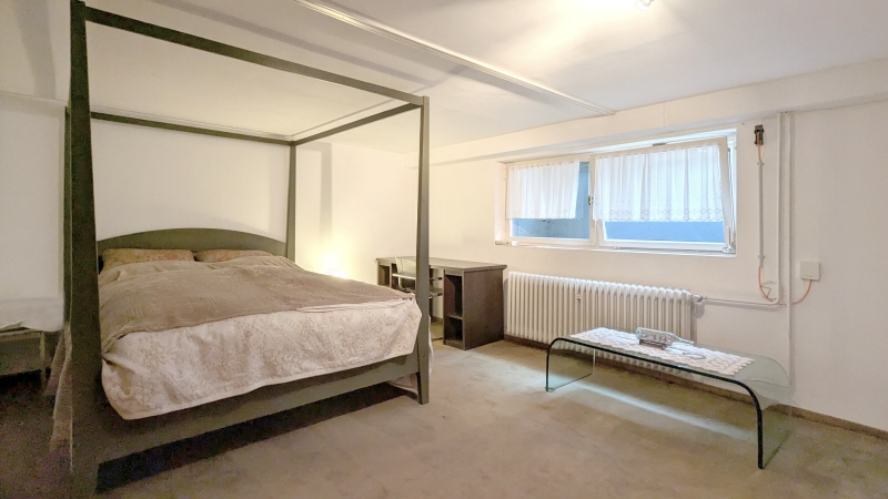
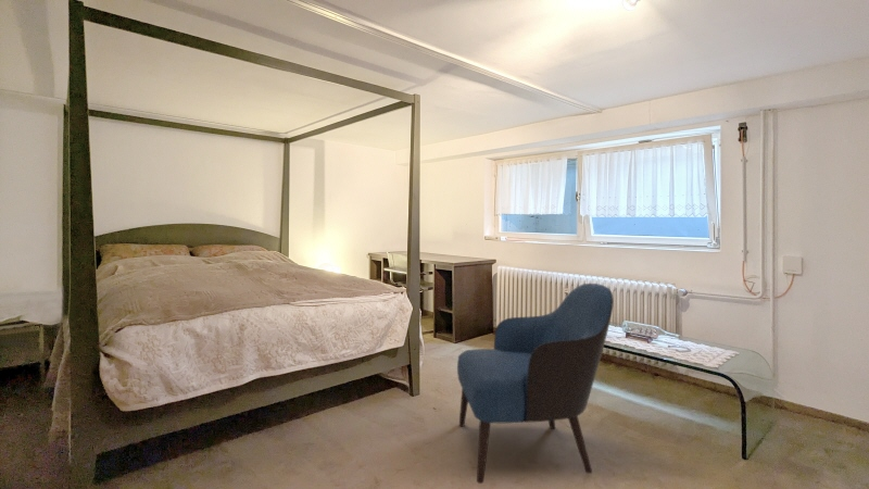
+ armchair [456,283,615,485]
